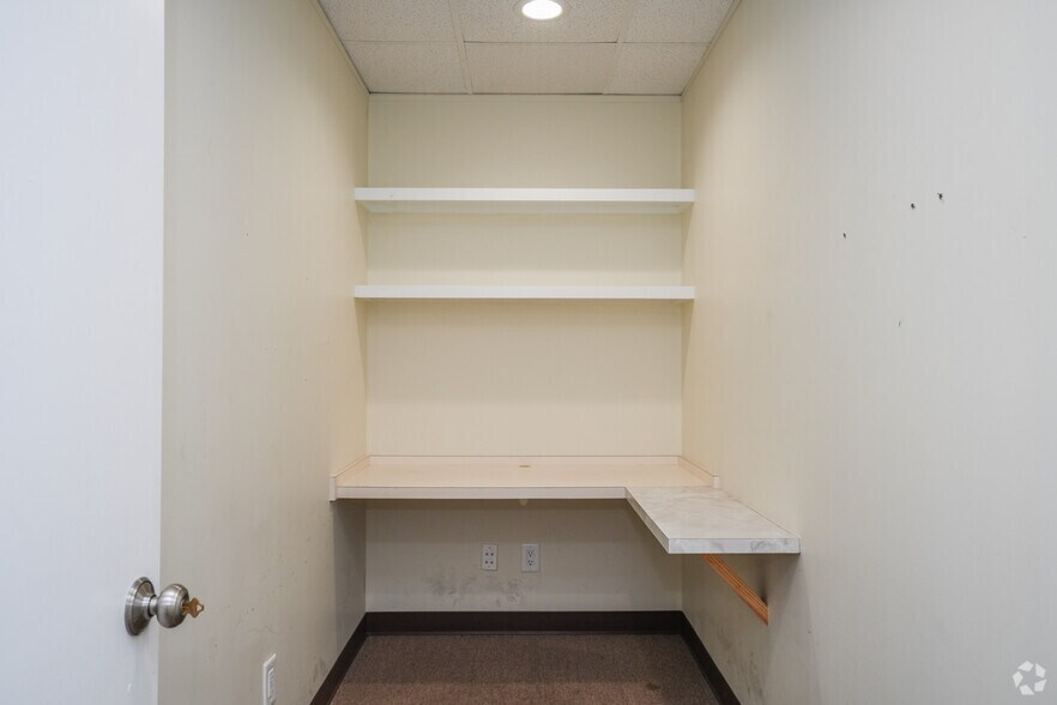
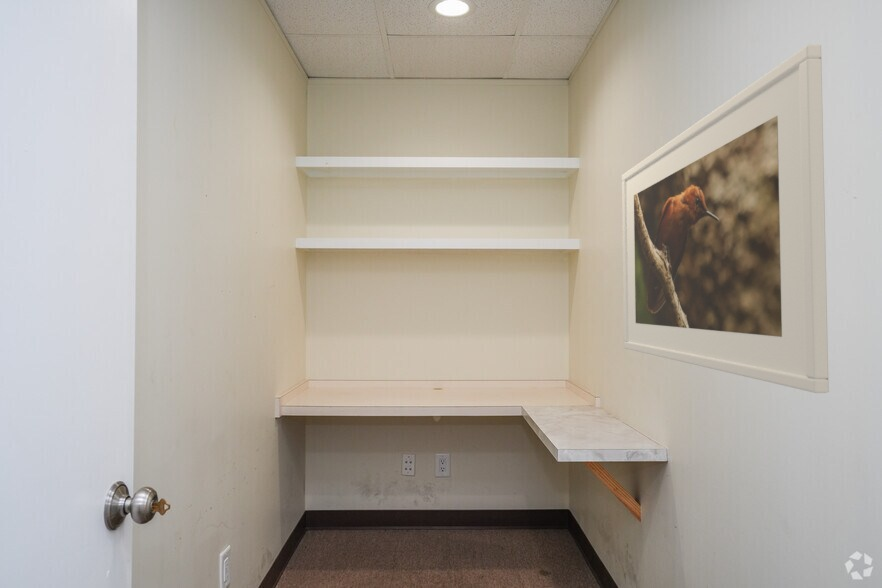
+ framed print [621,44,830,394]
